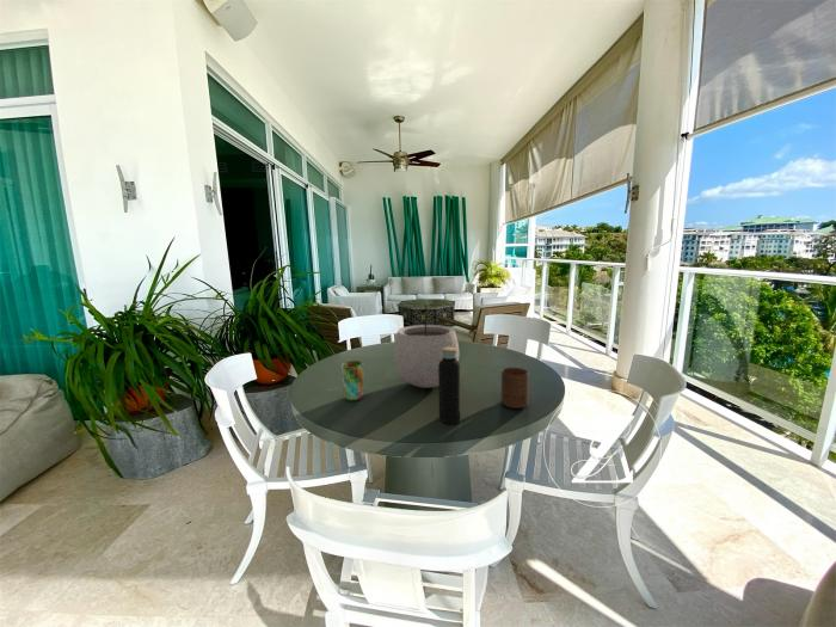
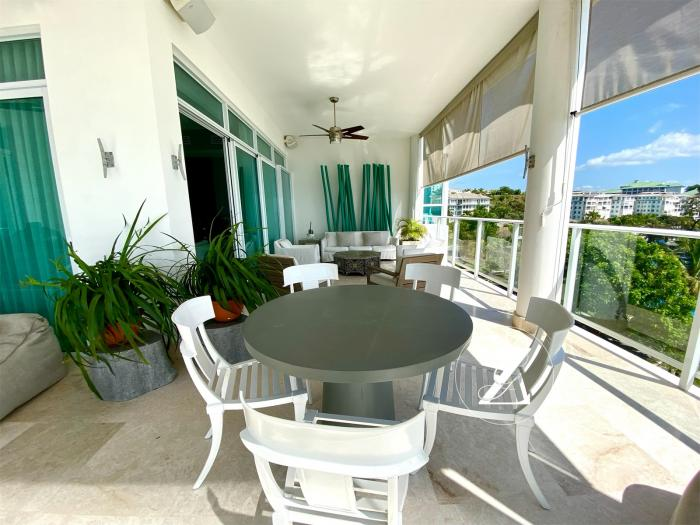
- cup [500,367,530,410]
- plant pot [393,303,460,389]
- water bottle [437,340,461,425]
- cup [340,359,364,401]
